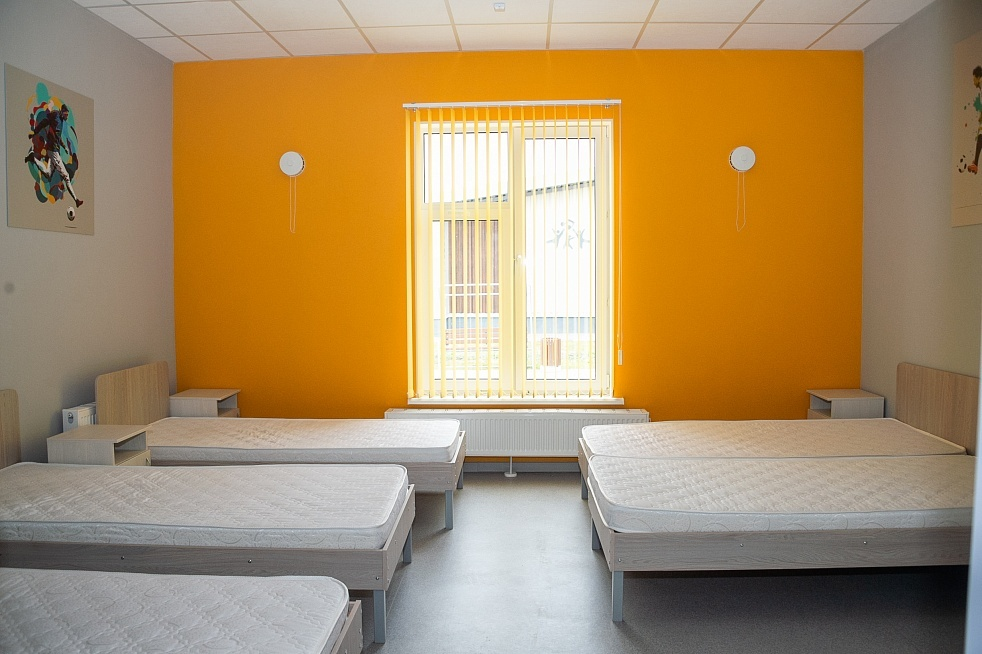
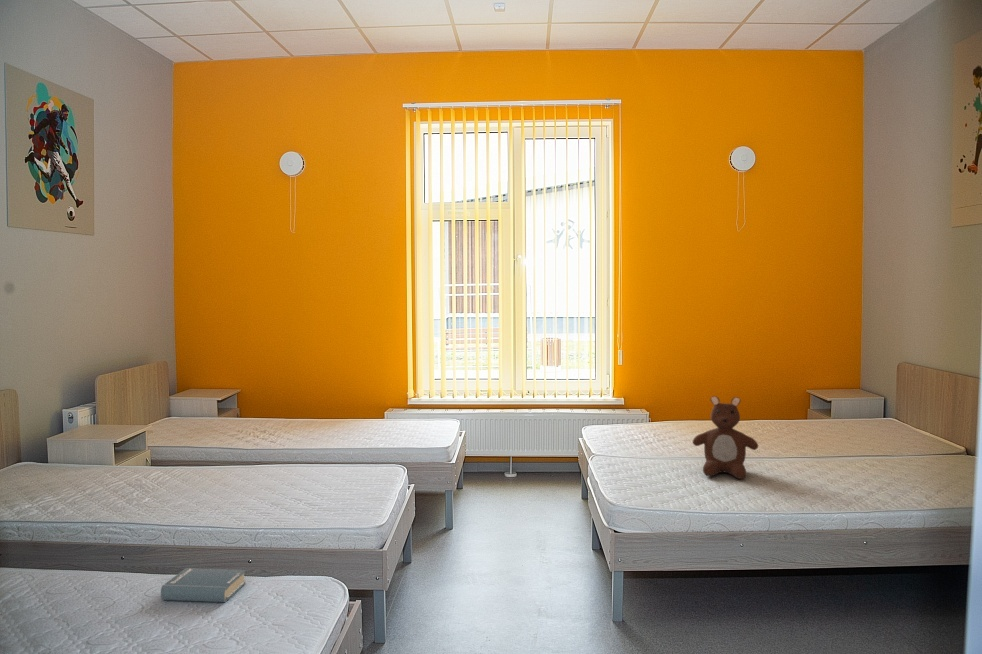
+ teddy bear [692,395,759,480]
+ hardback book [160,567,247,603]
